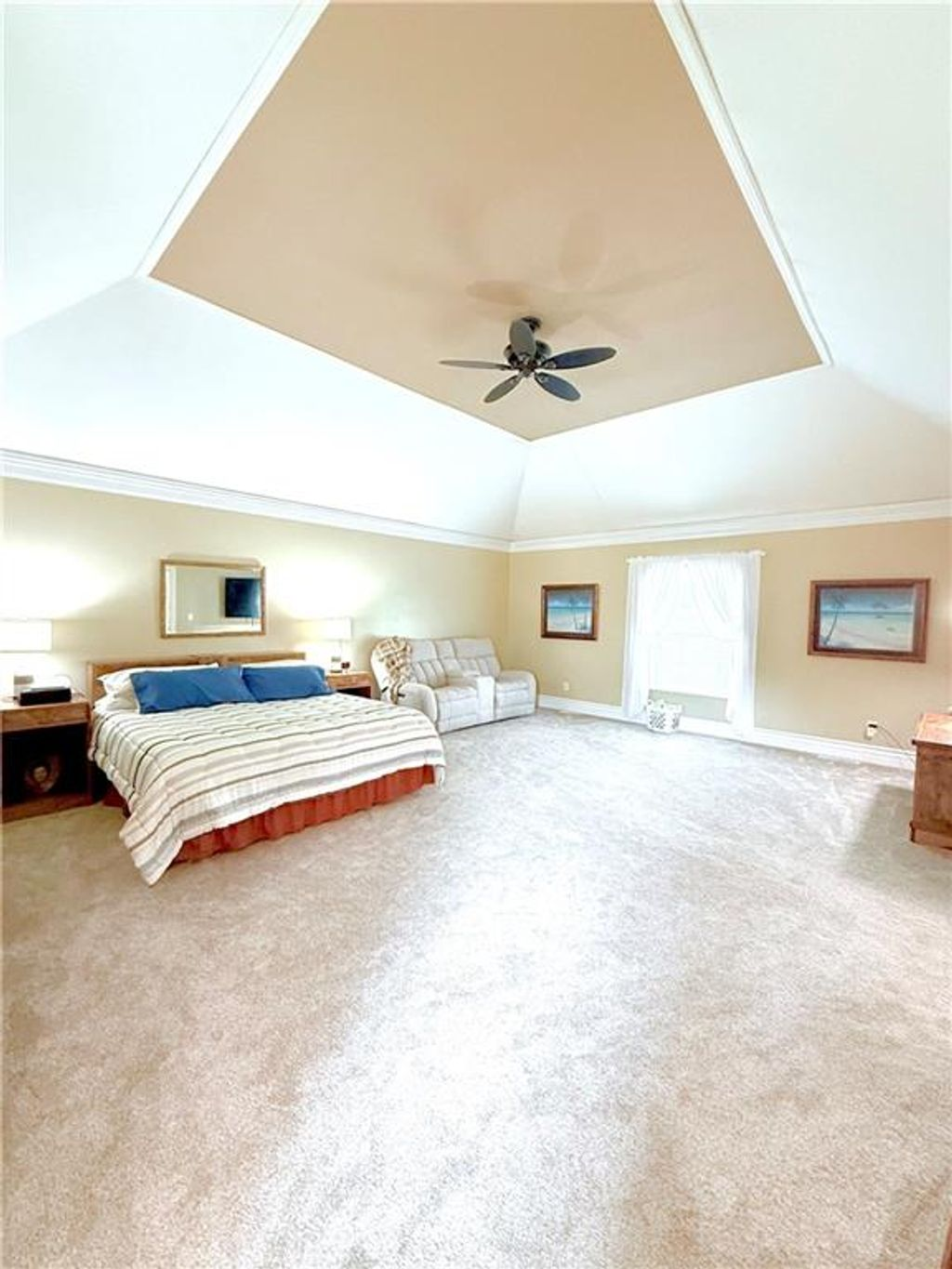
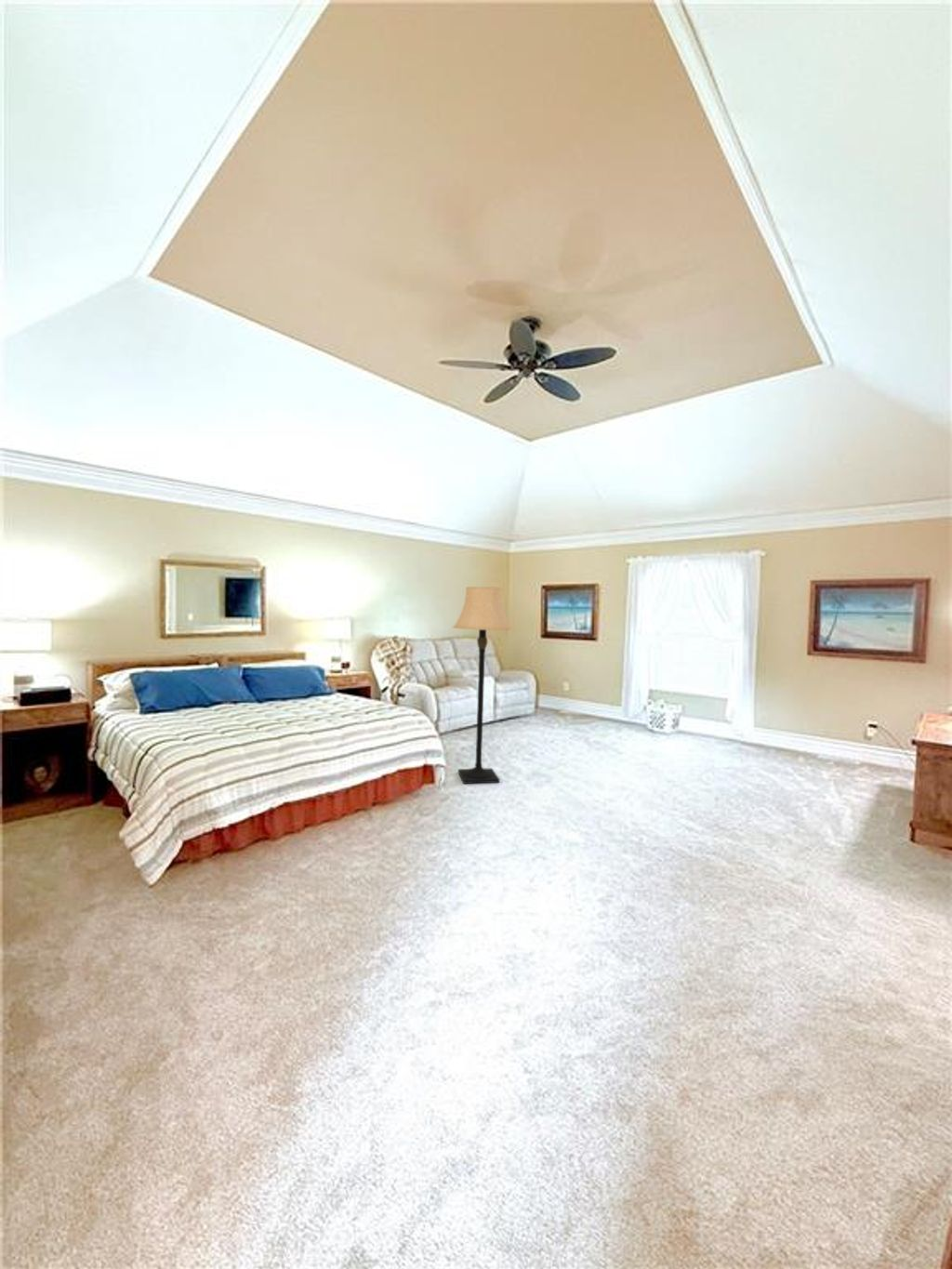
+ lamp [452,586,514,785]
